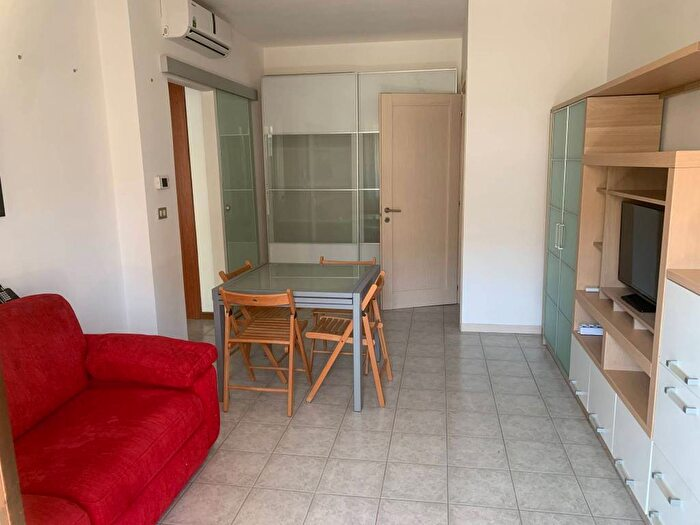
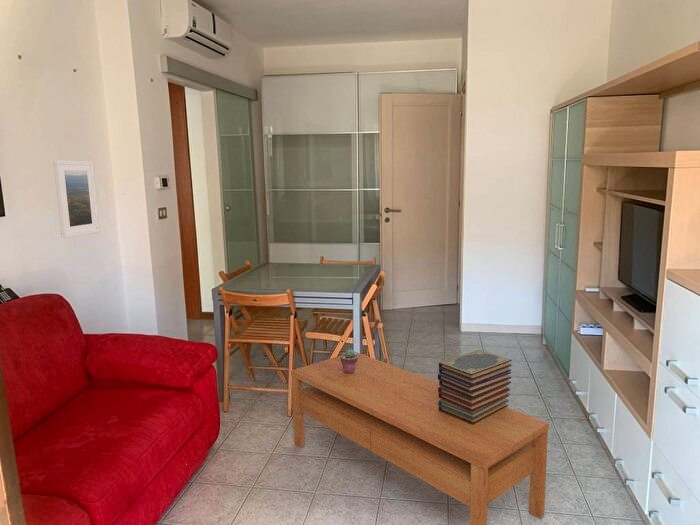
+ potted succulent [340,348,358,374]
+ book stack [437,349,513,425]
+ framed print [52,159,101,239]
+ coffee table [290,351,550,525]
